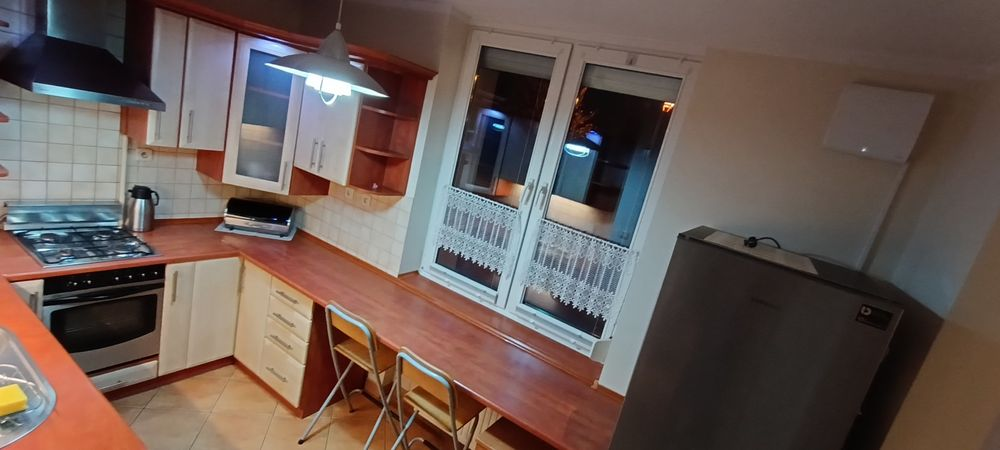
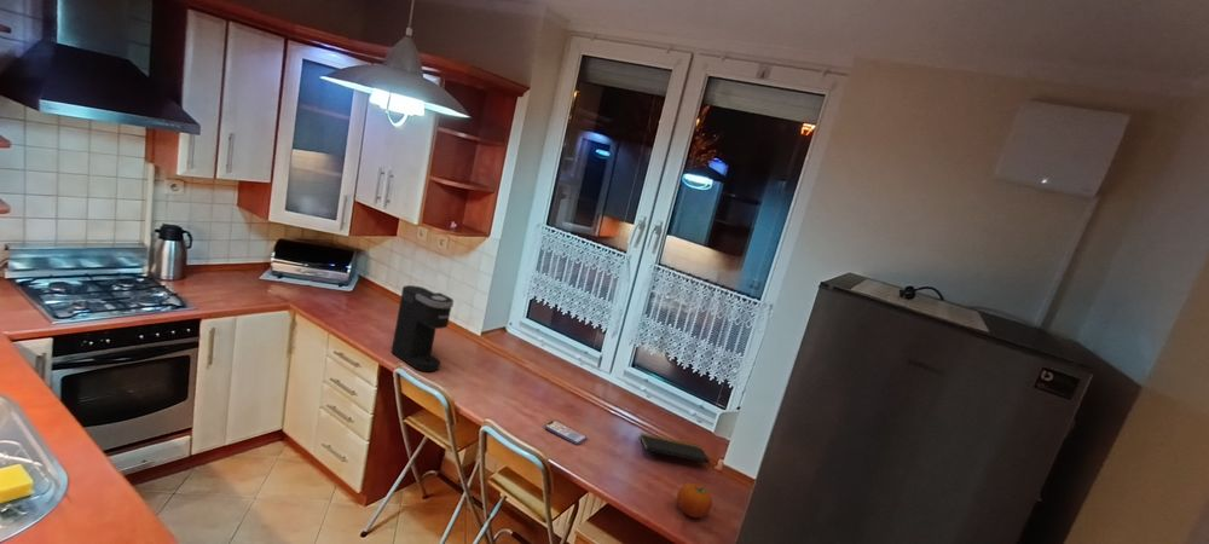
+ coffee maker [391,284,455,372]
+ fruit [676,482,713,519]
+ notepad [638,432,711,473]
+ smartphone [544,419,588,446]
